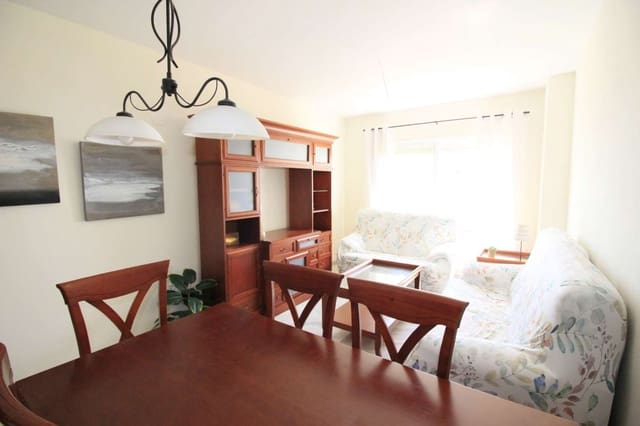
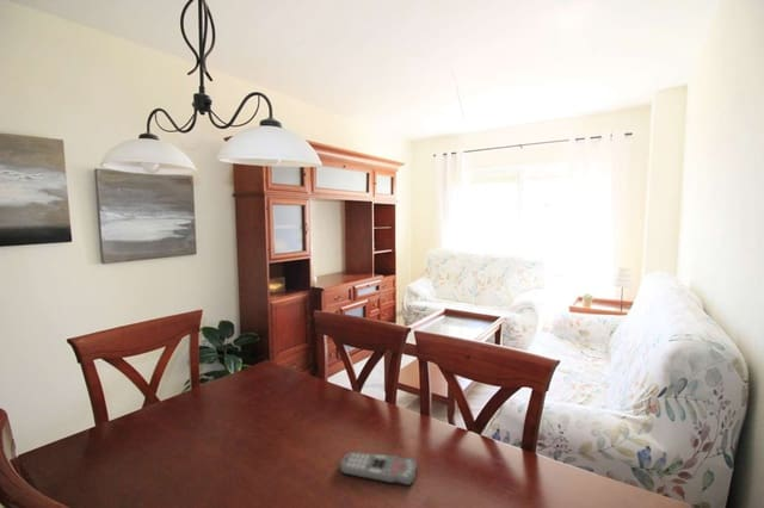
+ remote control [339,451,418,487]
